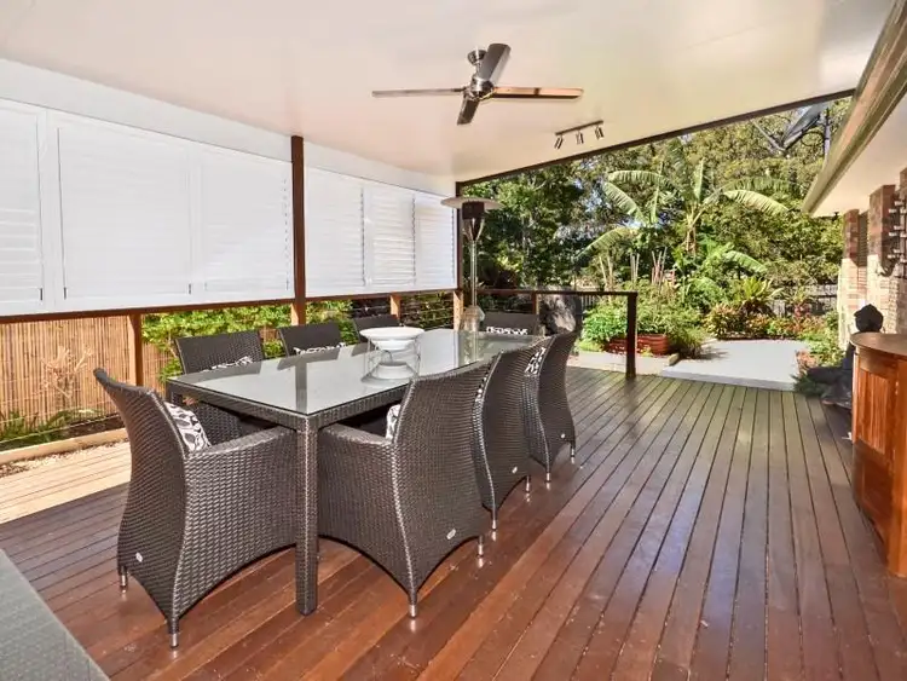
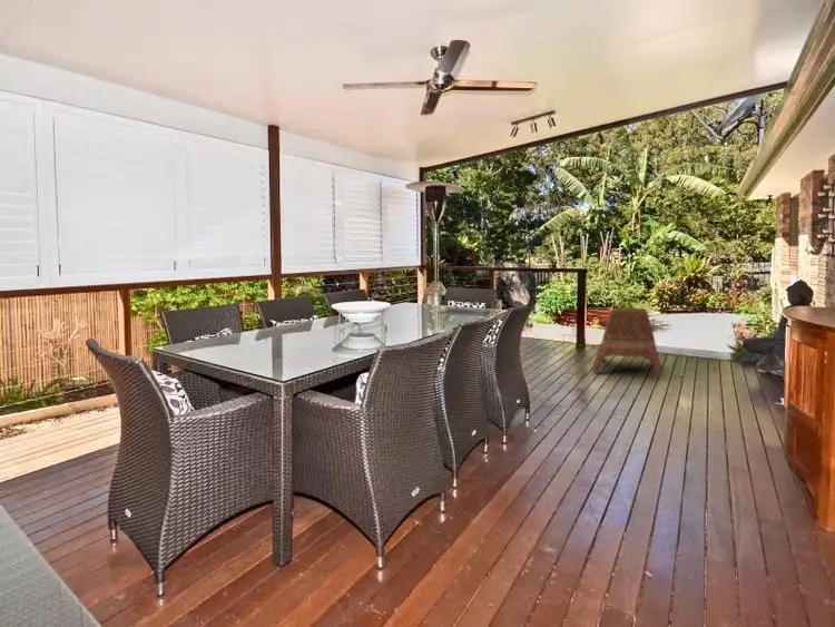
+ lounge chair [592,307,662,378]
